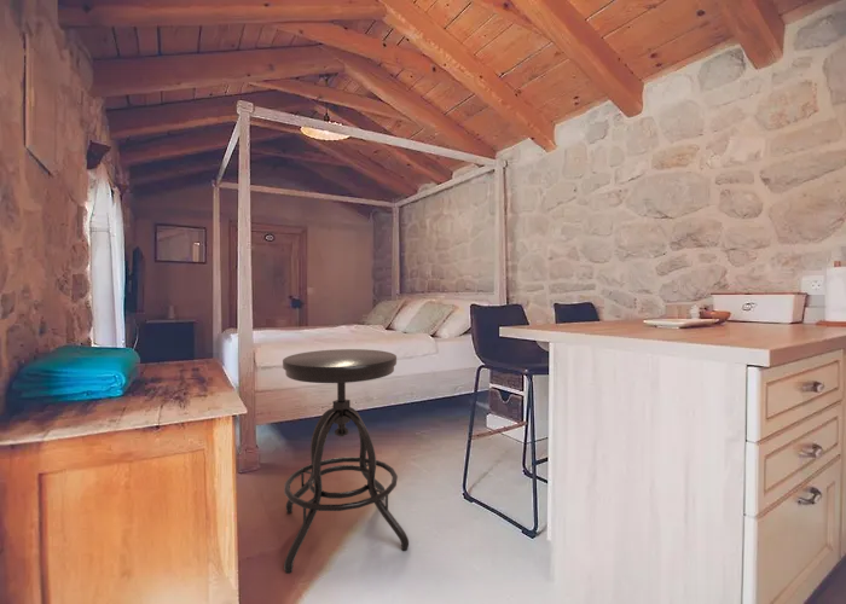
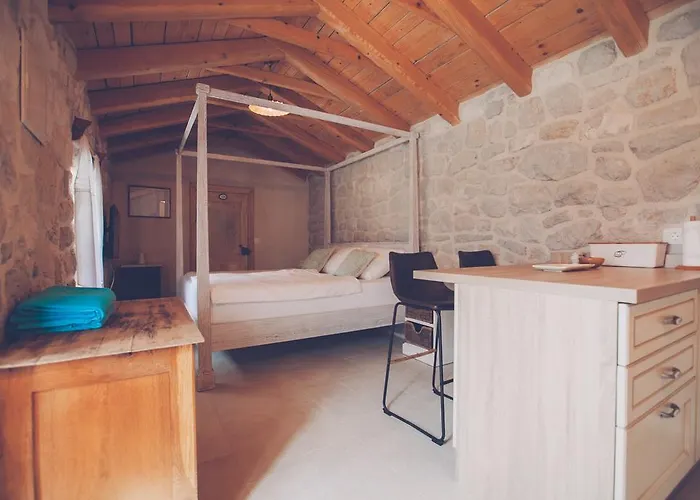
- stool [282,348,410,575]
